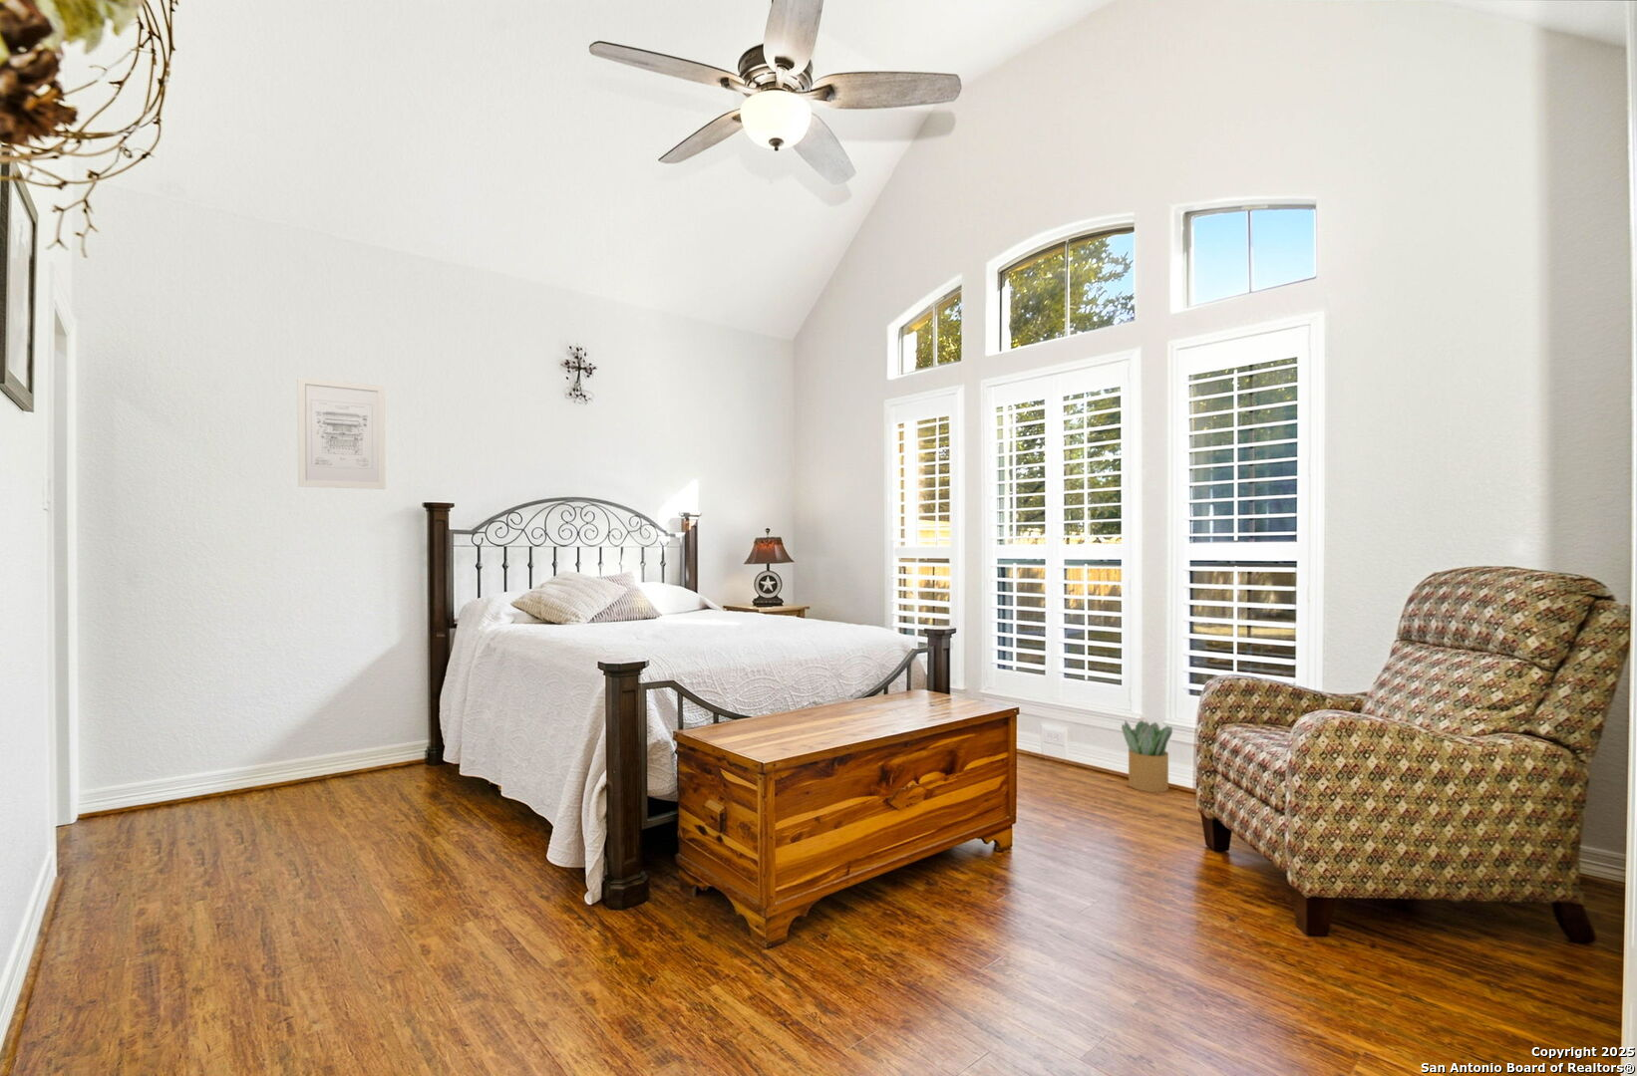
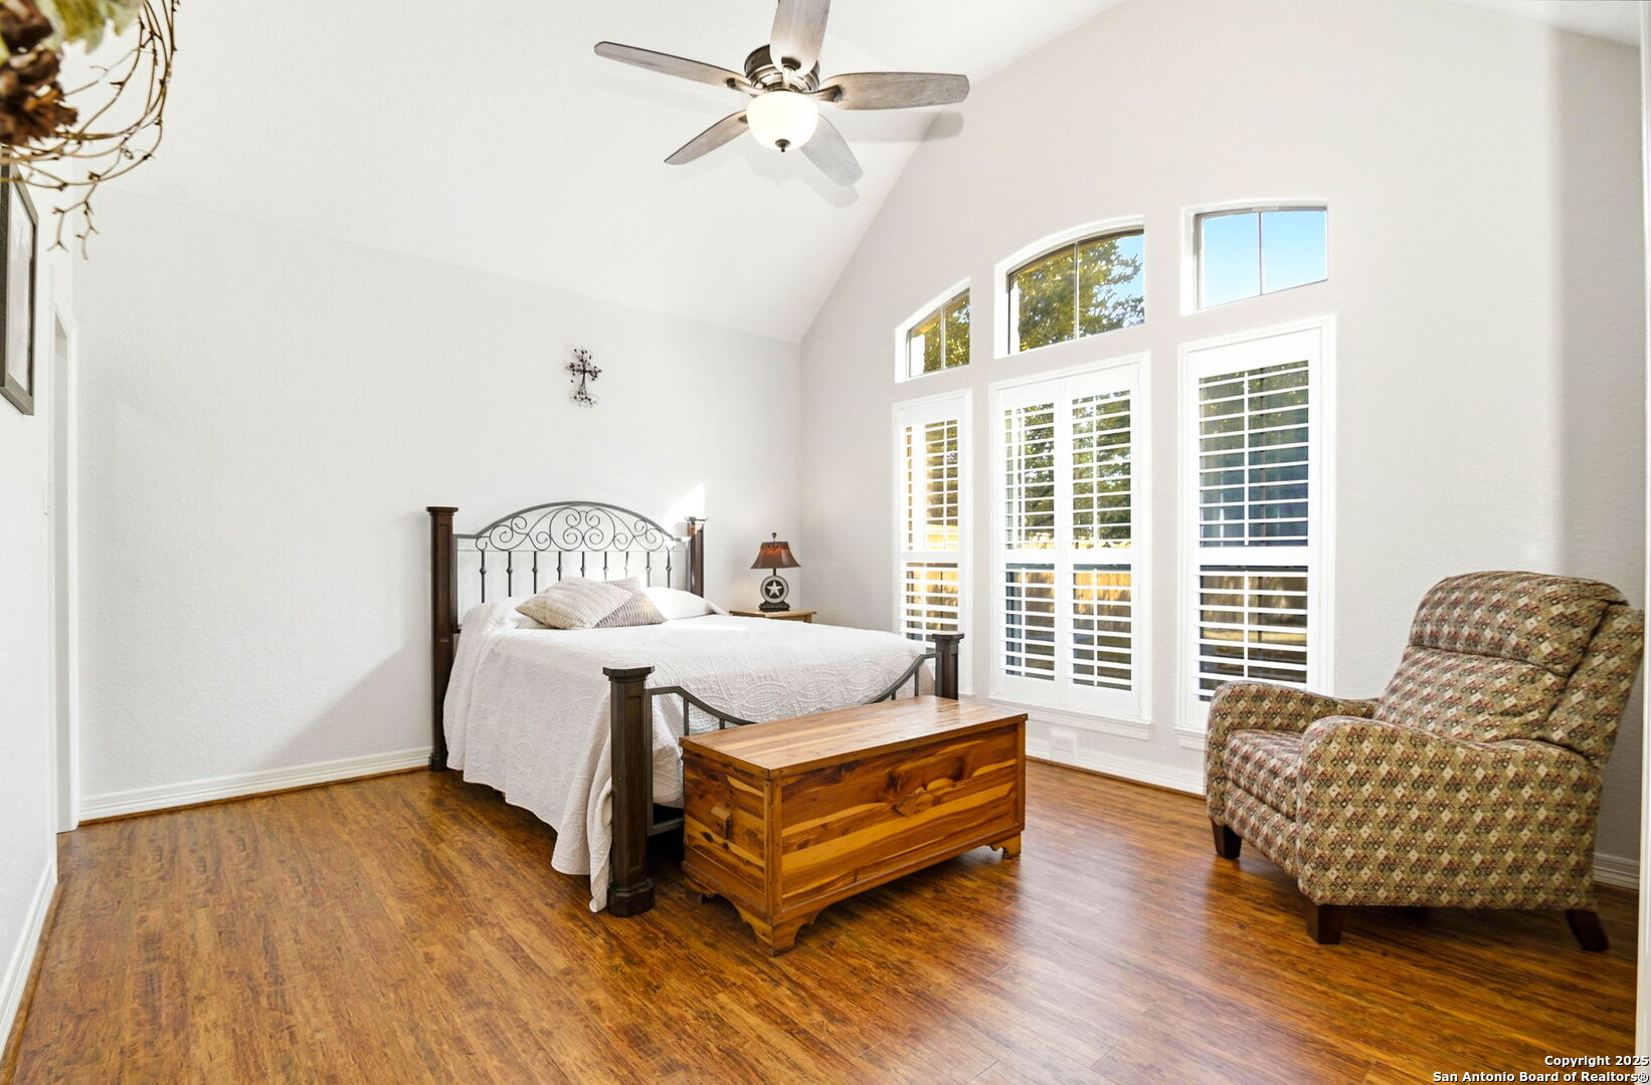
- potted plant [1121,719,1173,793]
- wall art [297,377,386,490]
